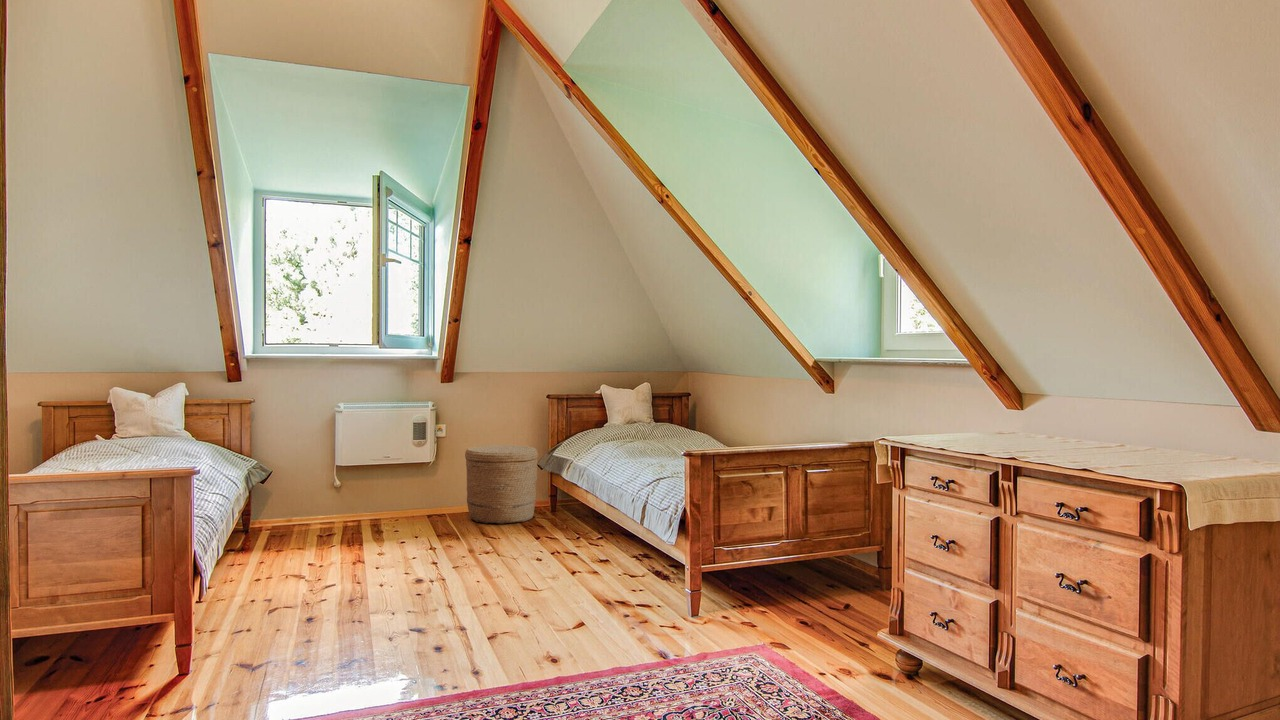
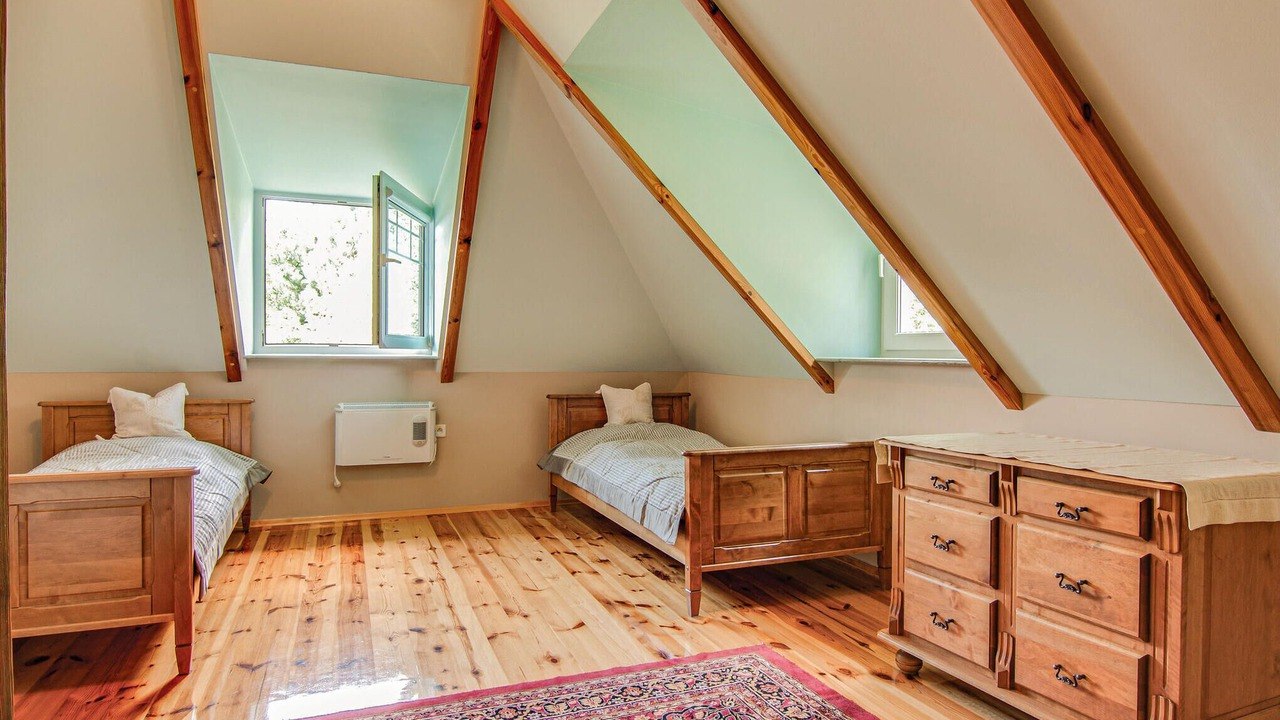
- woven basket [464,444,539,525]
